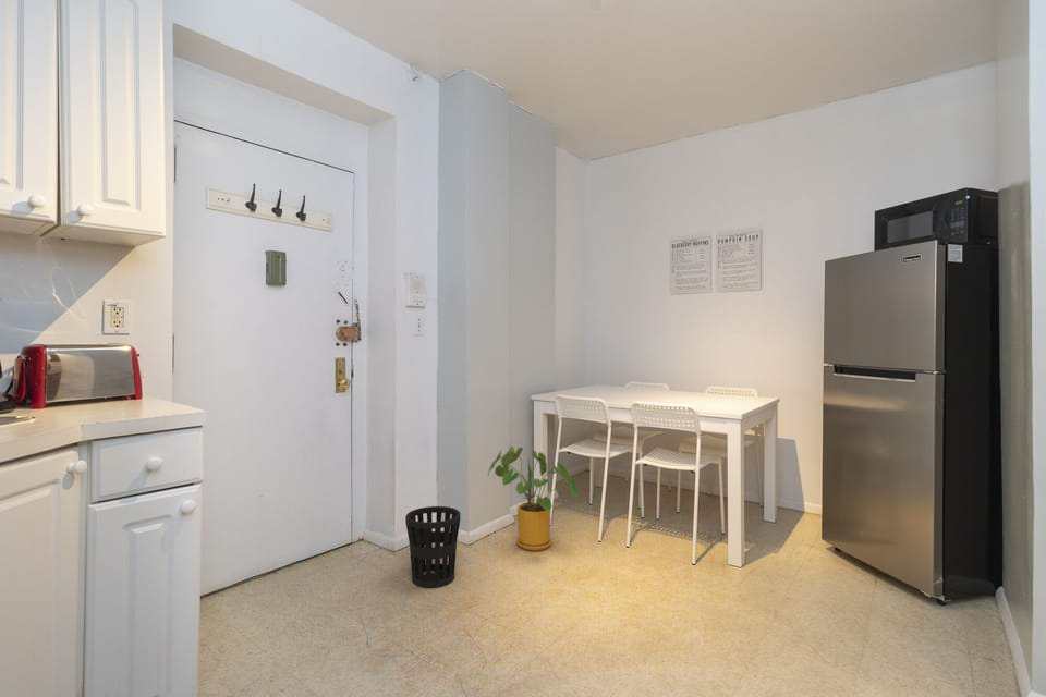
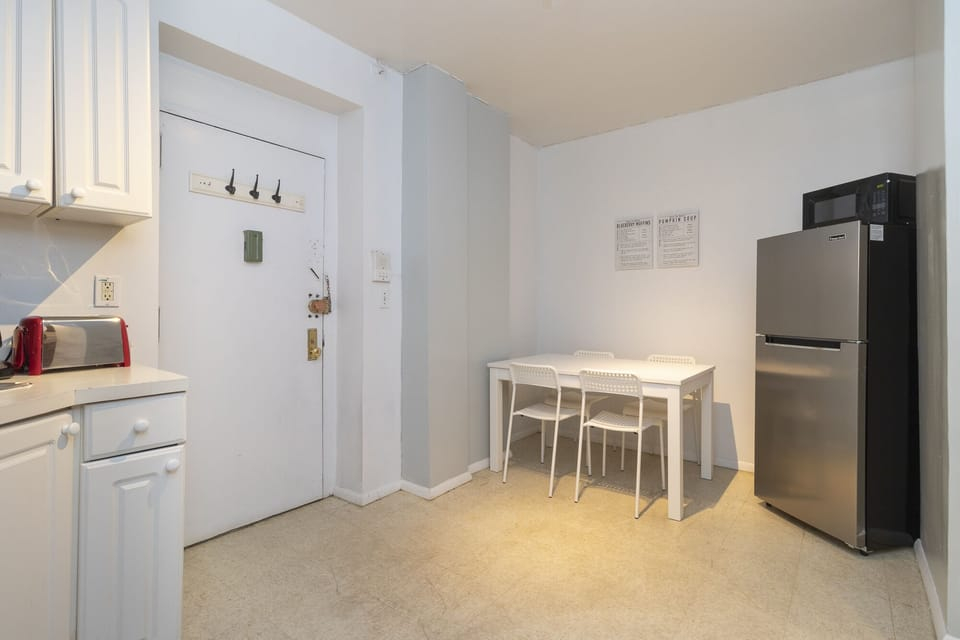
- wastebasket [404,505,462,589]
- house plant [487,445,579,552]
